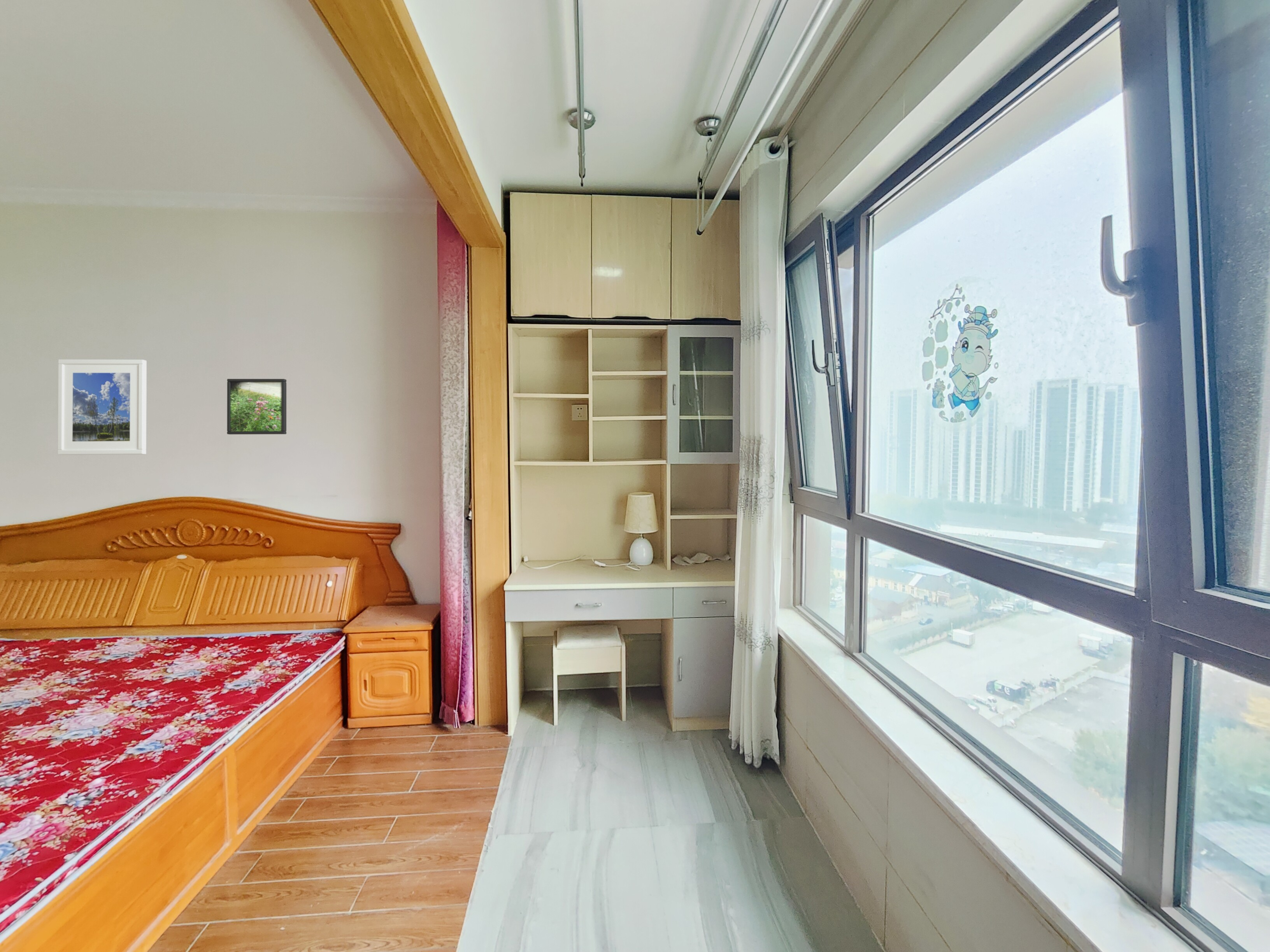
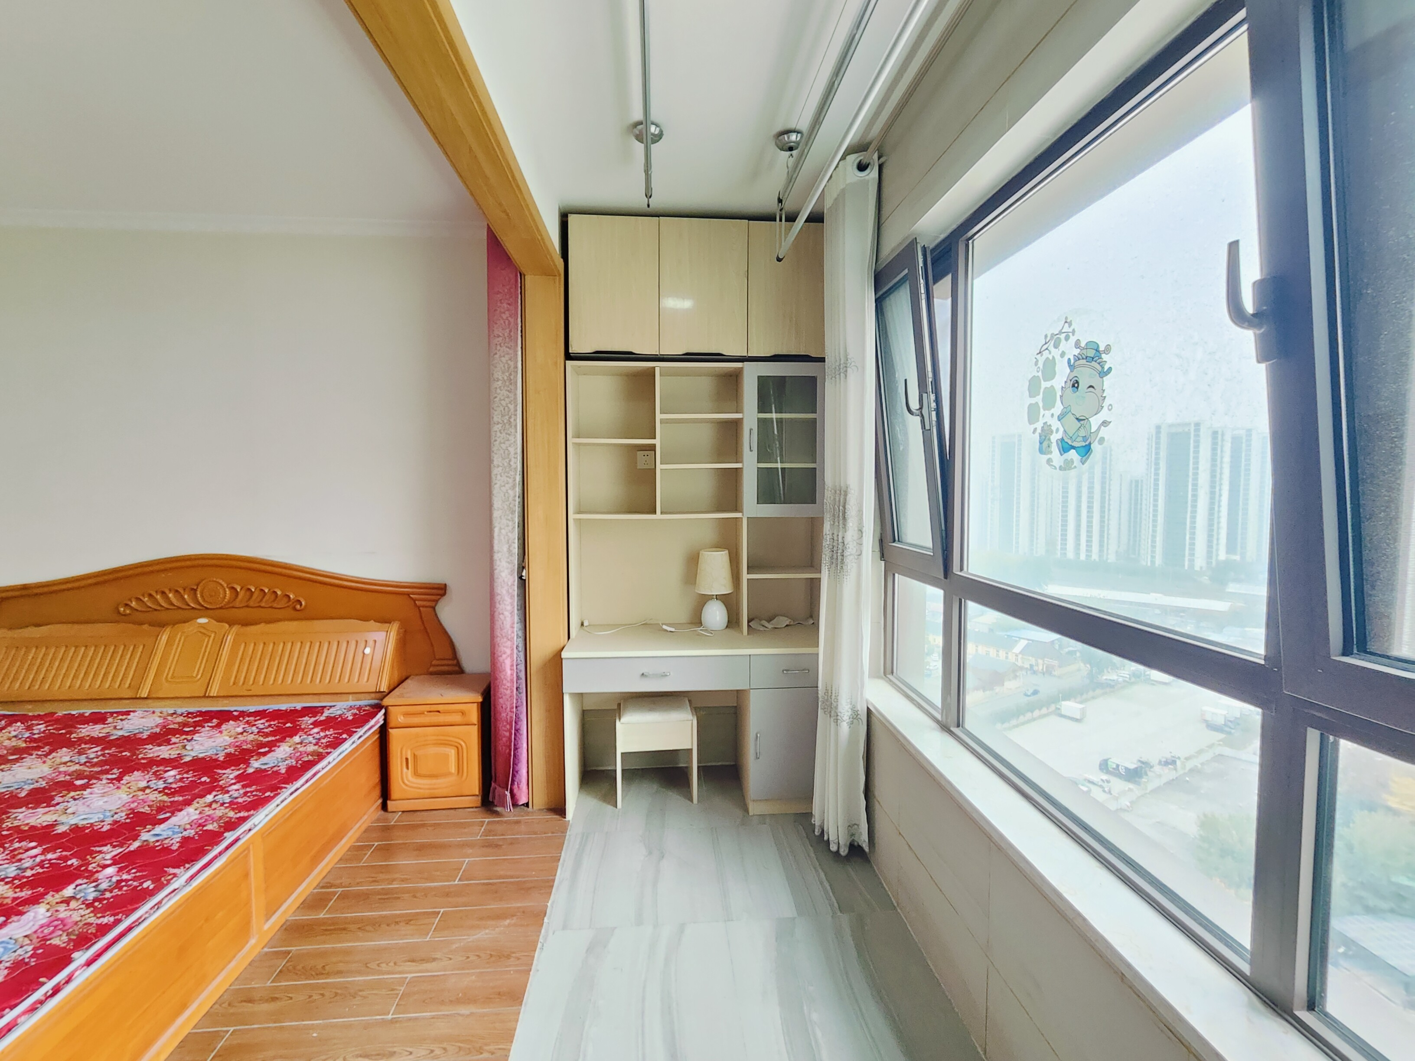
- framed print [57,359,147,455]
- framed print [226,378,287,435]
